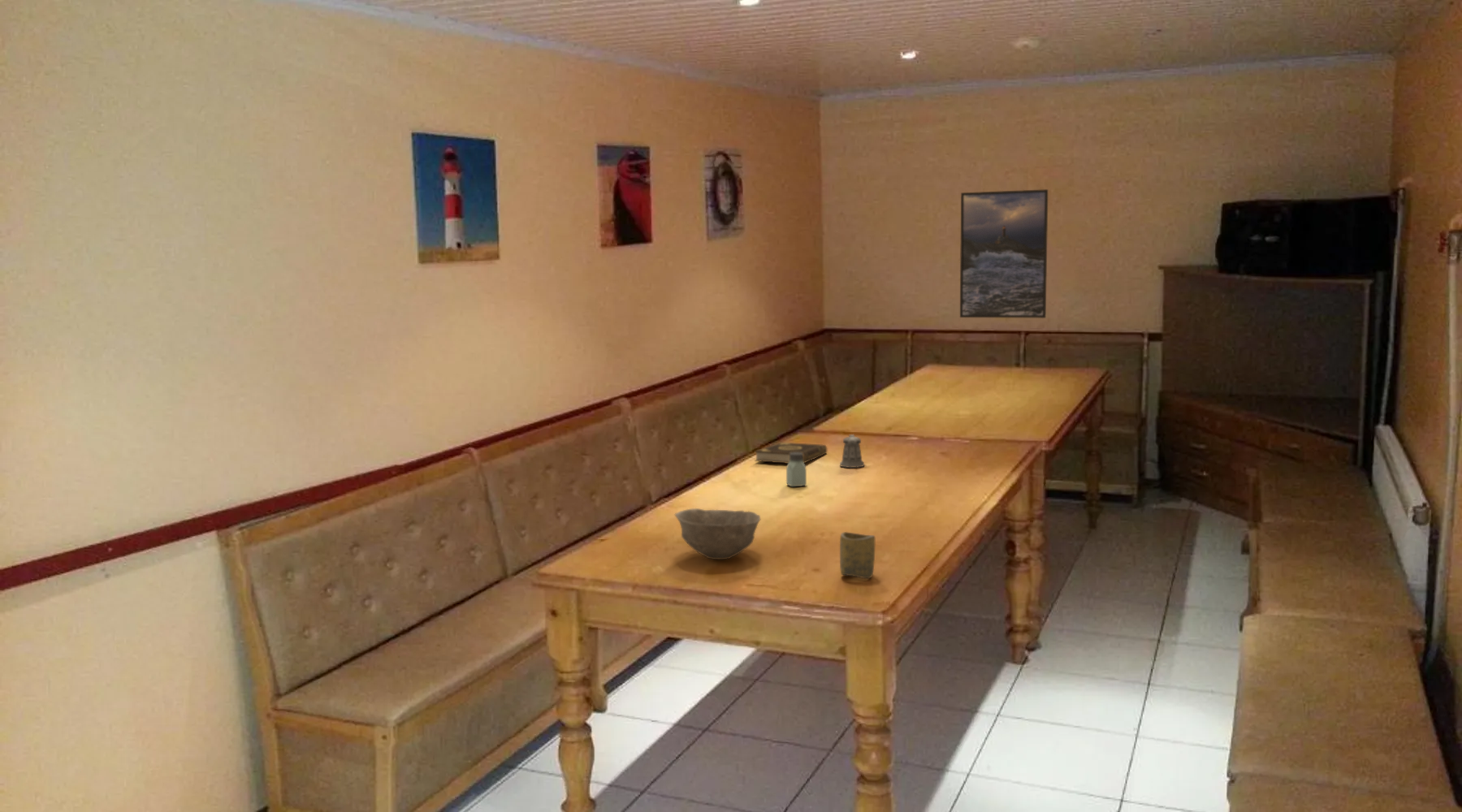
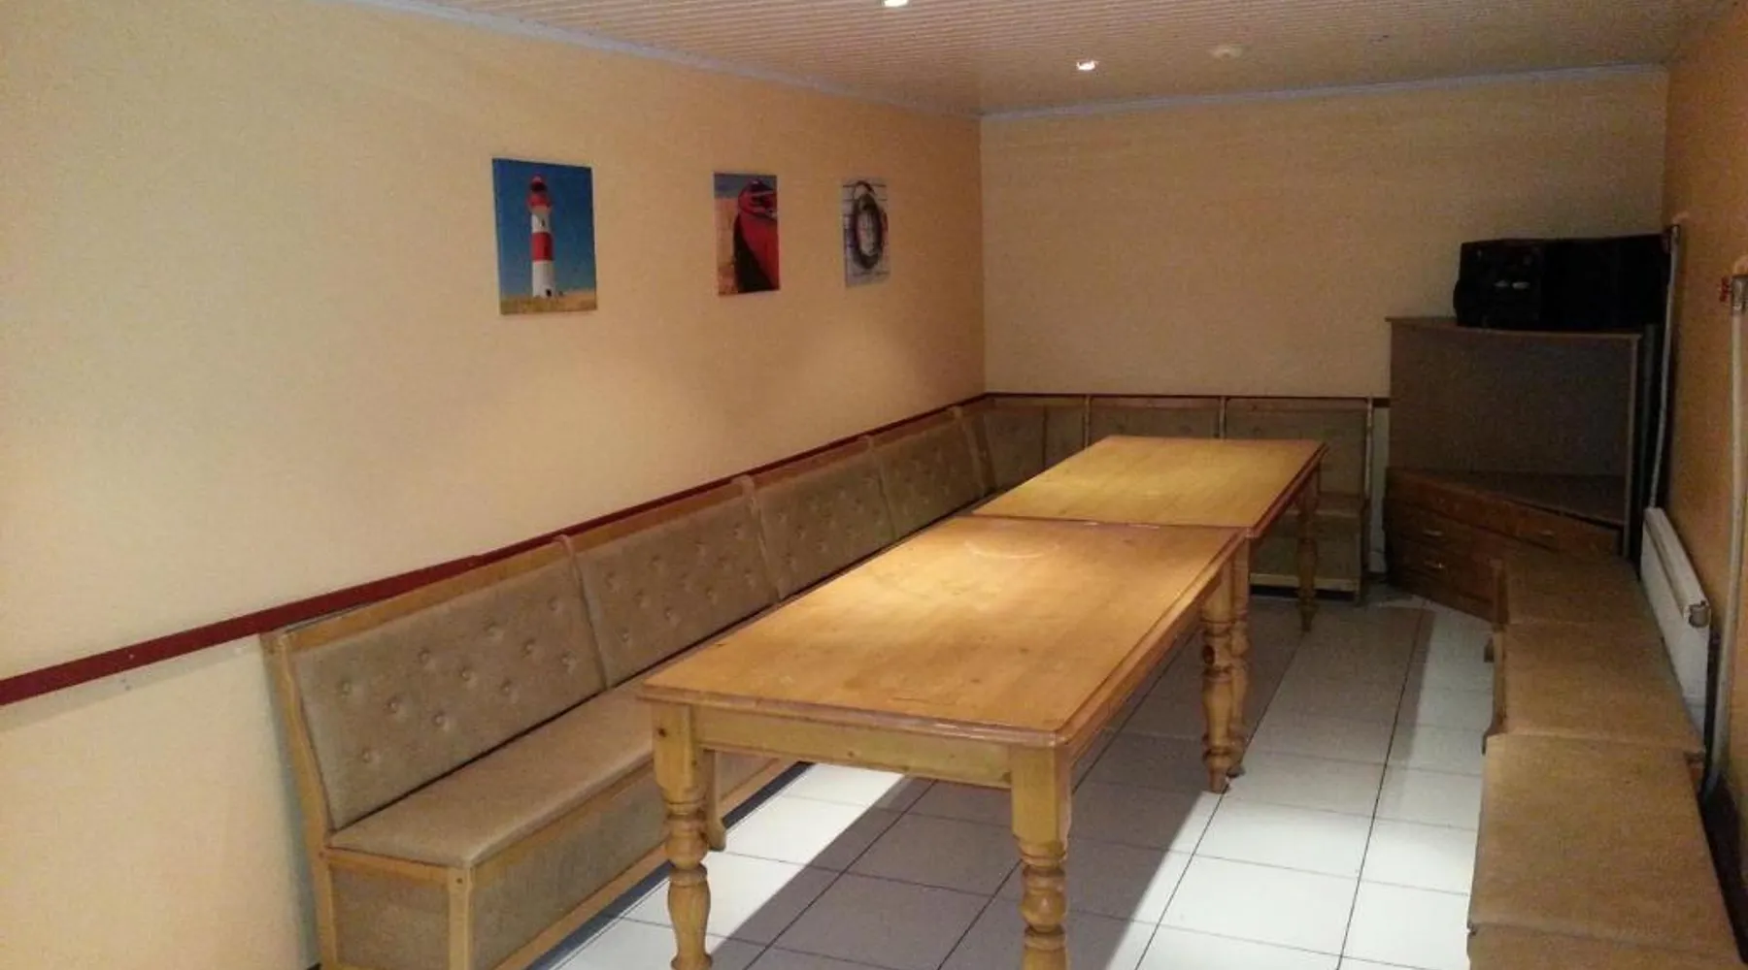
- cup [839,531,876,579]
- book [754,442,828,464]
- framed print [959,188,1049,319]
- pepper shaker [839,434,865,469]
- bowl [674,508,761,560]
- saltshaker [785,452,807,487]
